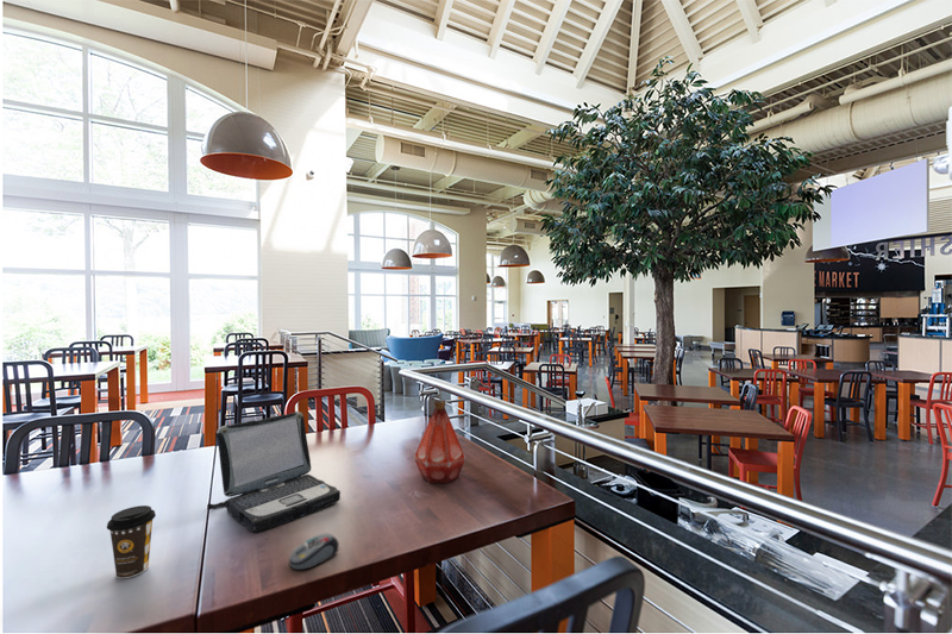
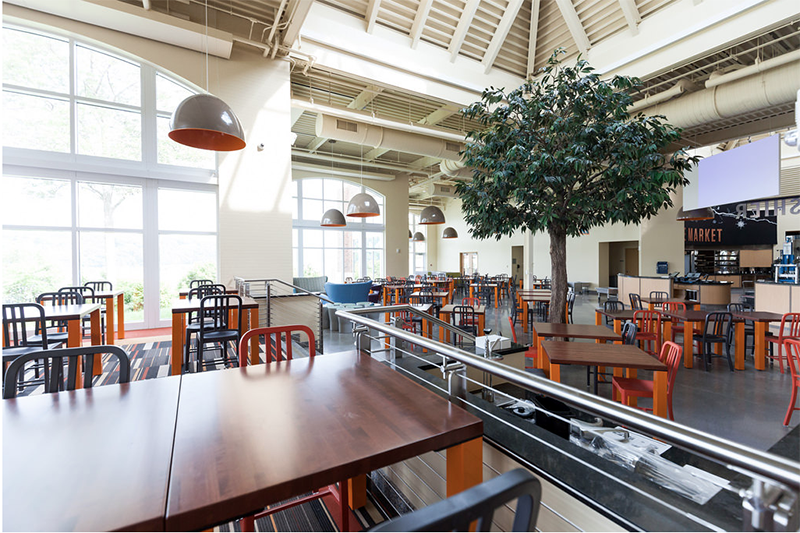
- computer mouse [288,532,340,571]
- laptop [206,412,342,533]
- bottle [413,398,466,484]
- coffee cup [106,504,157,579]
